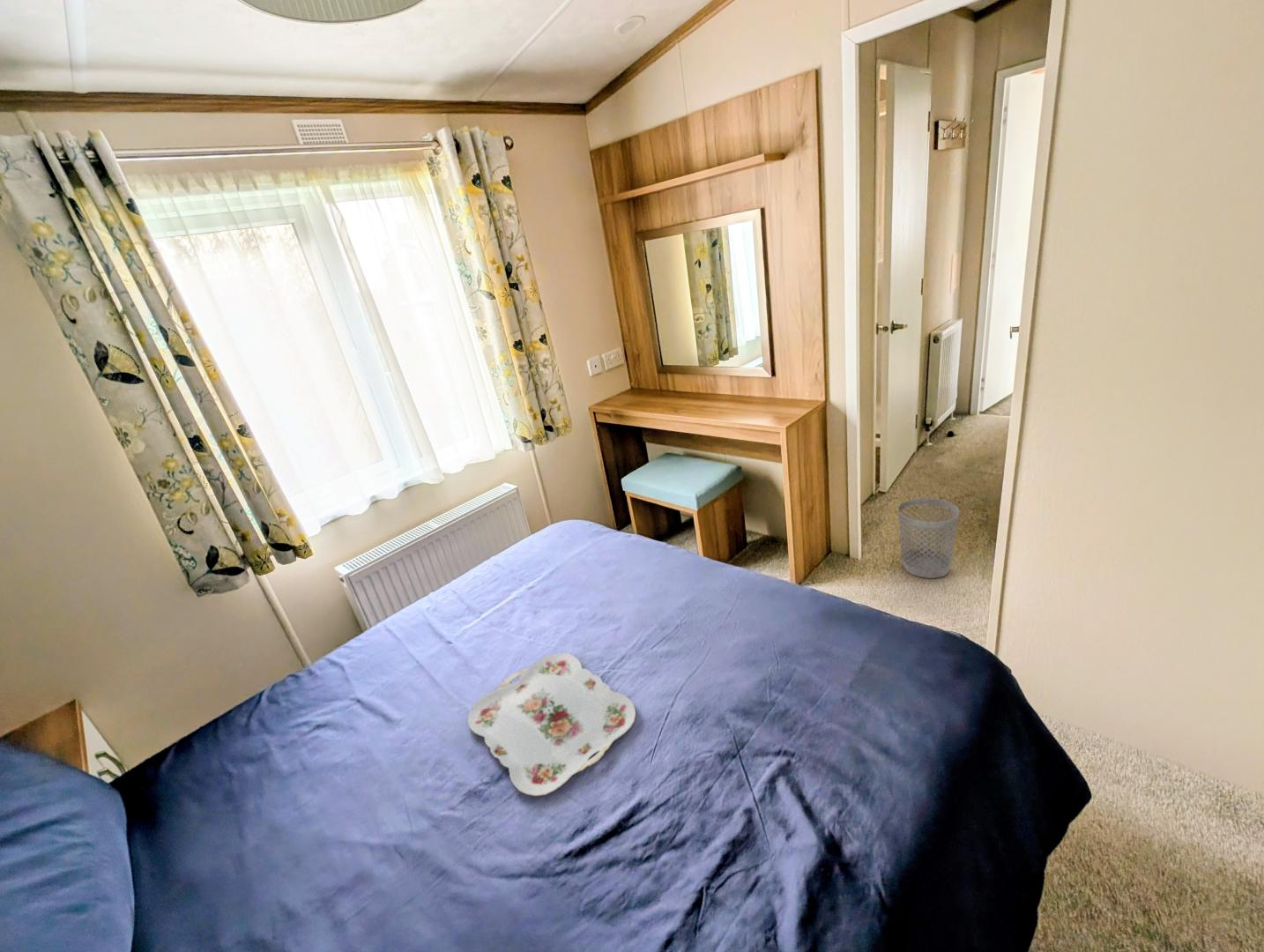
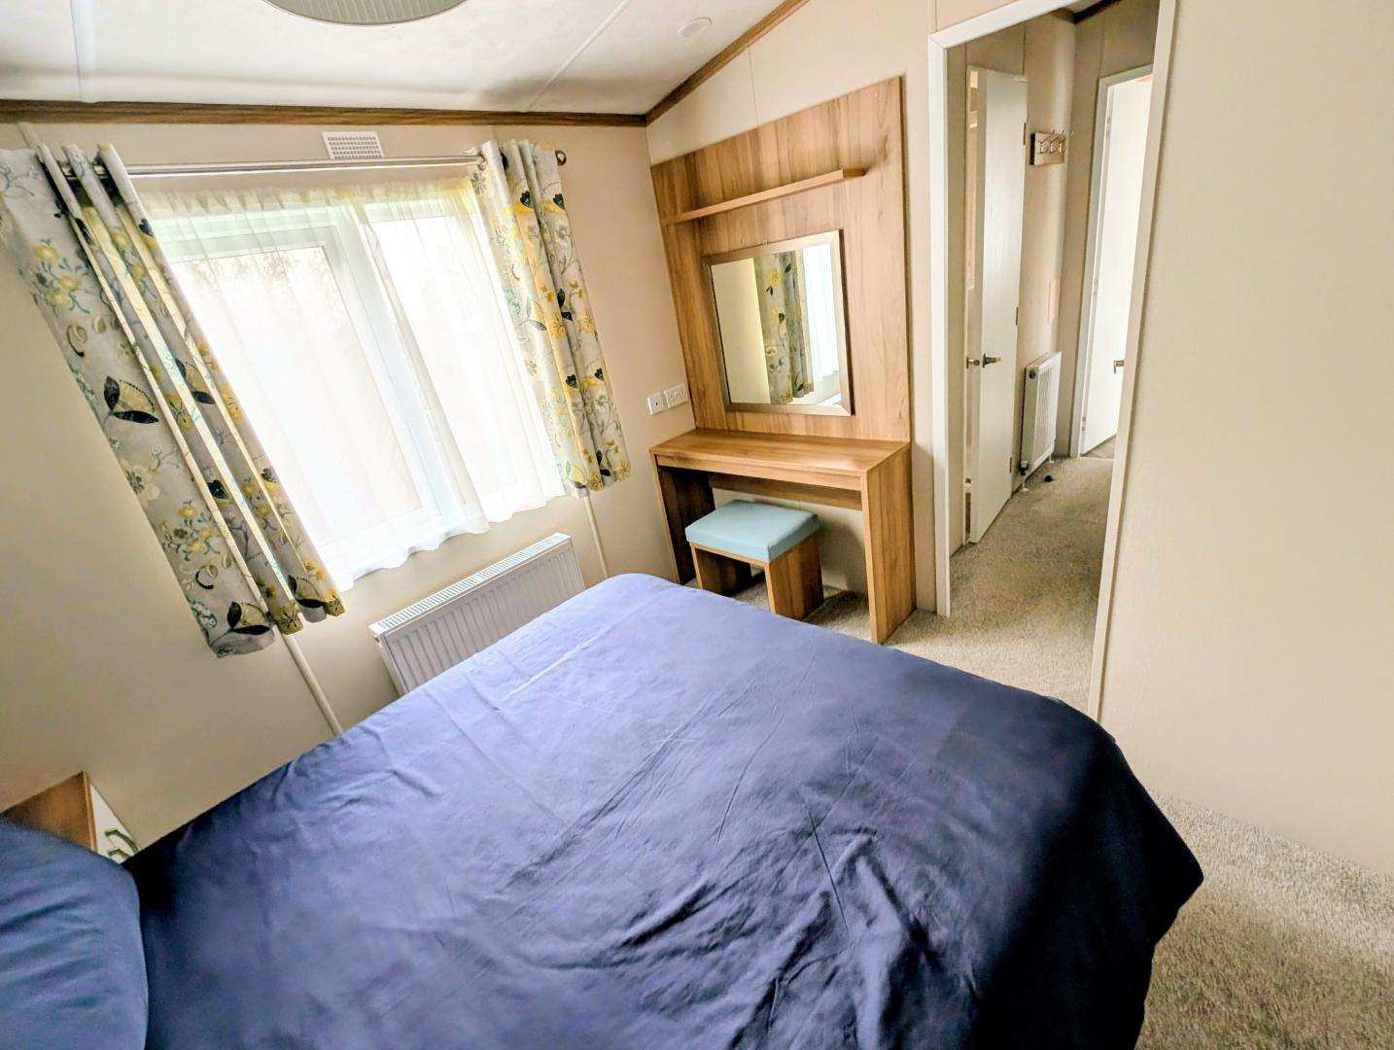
- serving tray [466,652,636,797]
- wastebasket [897,497,961,579]
